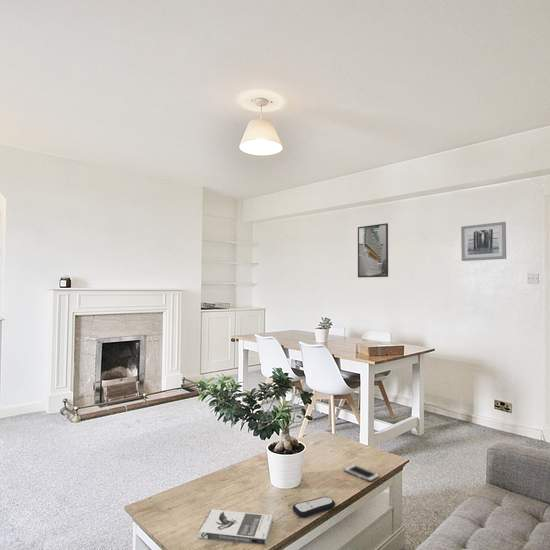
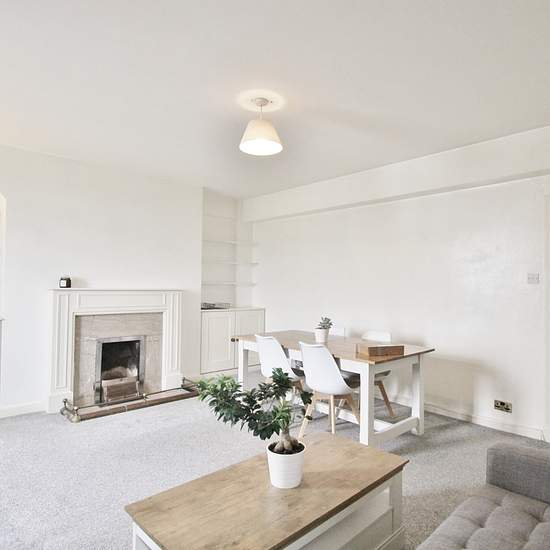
- wall art [460,221,507,262]
- book [197,508,274,546]
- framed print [357,222,389,279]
- remote control [292,496,336,518]
- cell phone [343,463,381,483]
